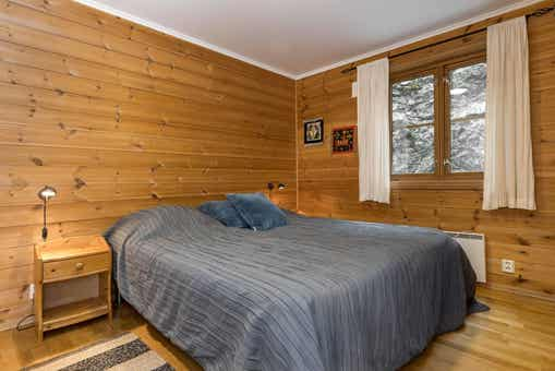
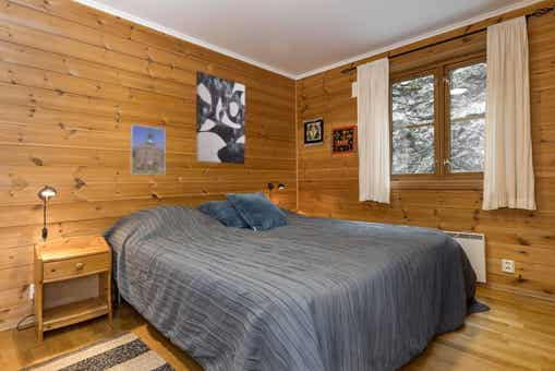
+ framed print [129,123,167,176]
+ wall art [195,70,246,166]
